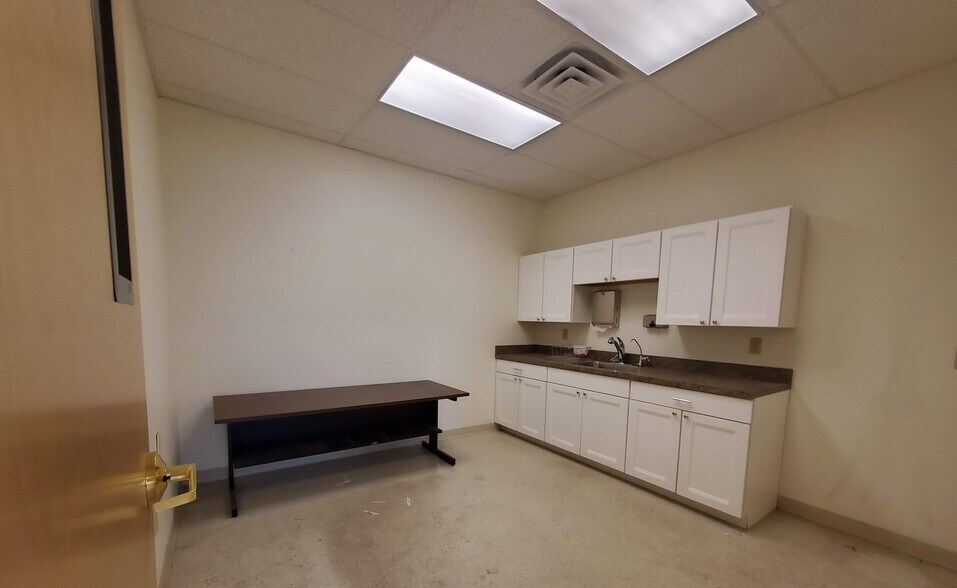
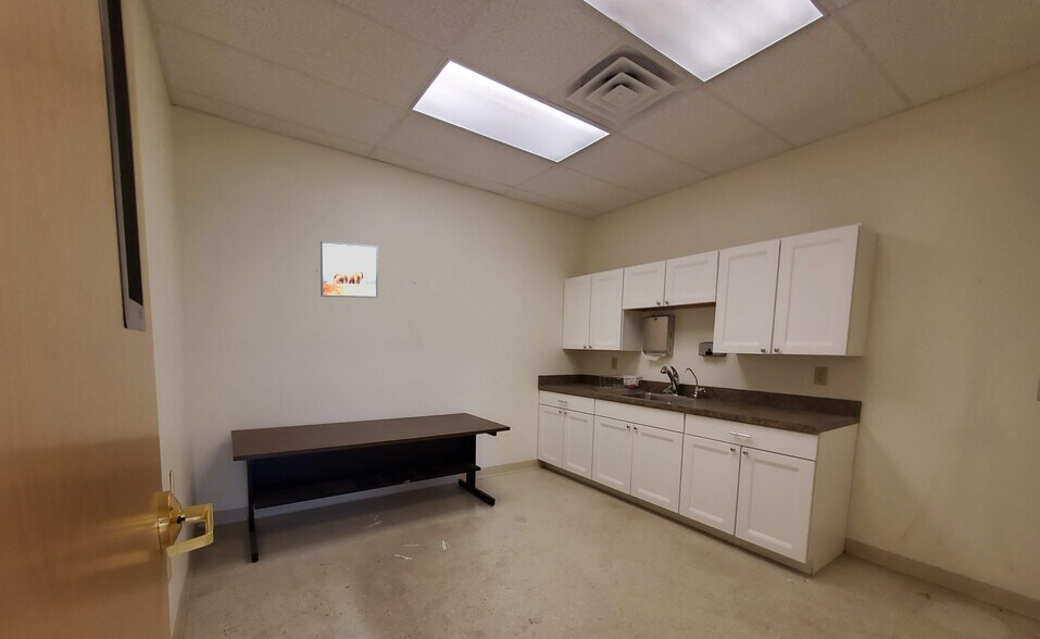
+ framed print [319,240,379,299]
